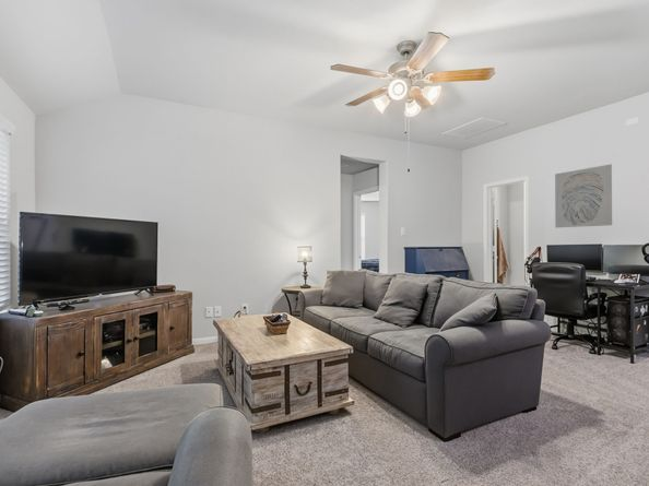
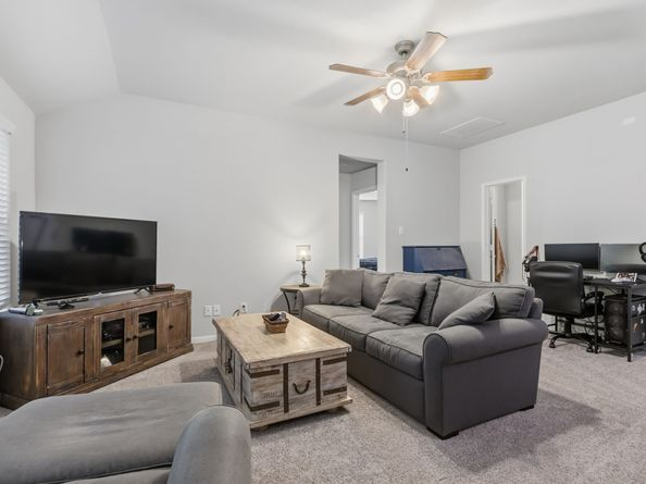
- wall art [554,163,613,228]
